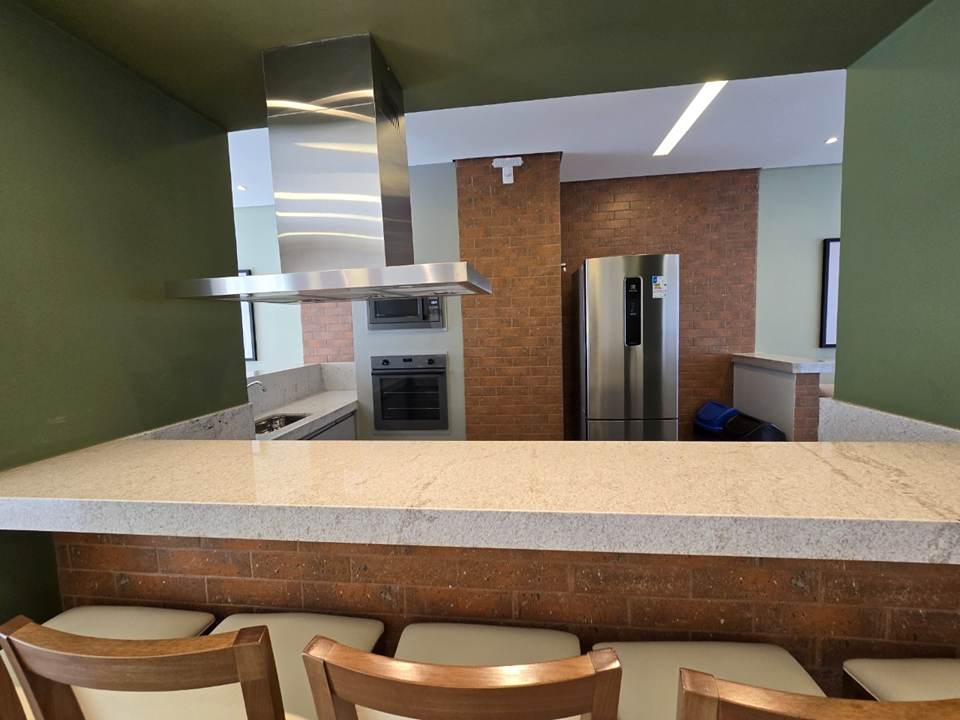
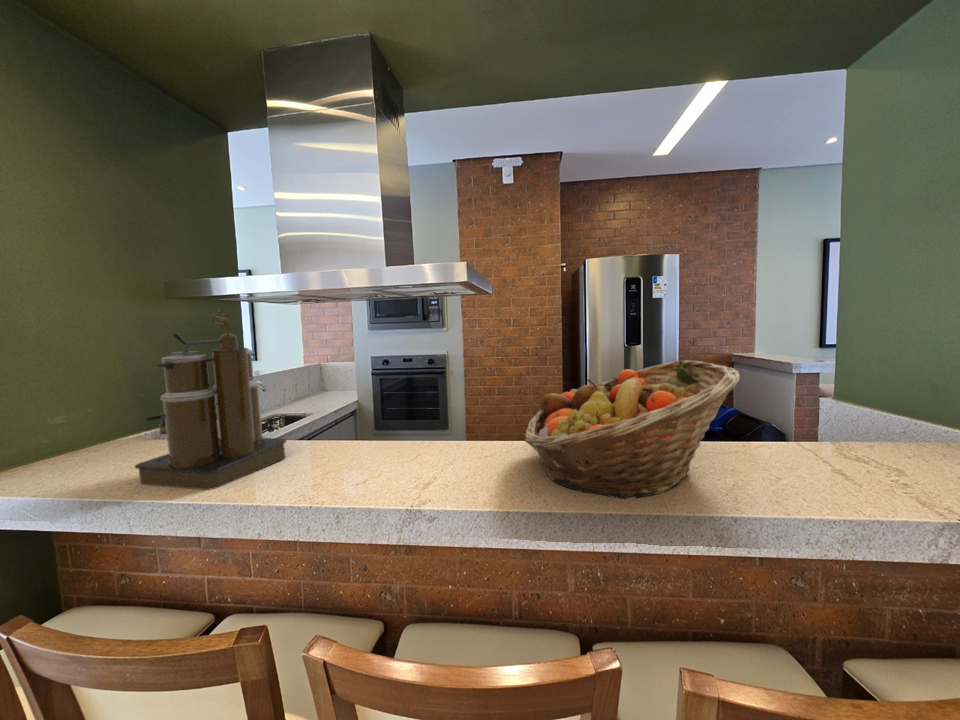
+ fruit basket [523,359,741,501]
+ coffee maker [134,309,287,491]
